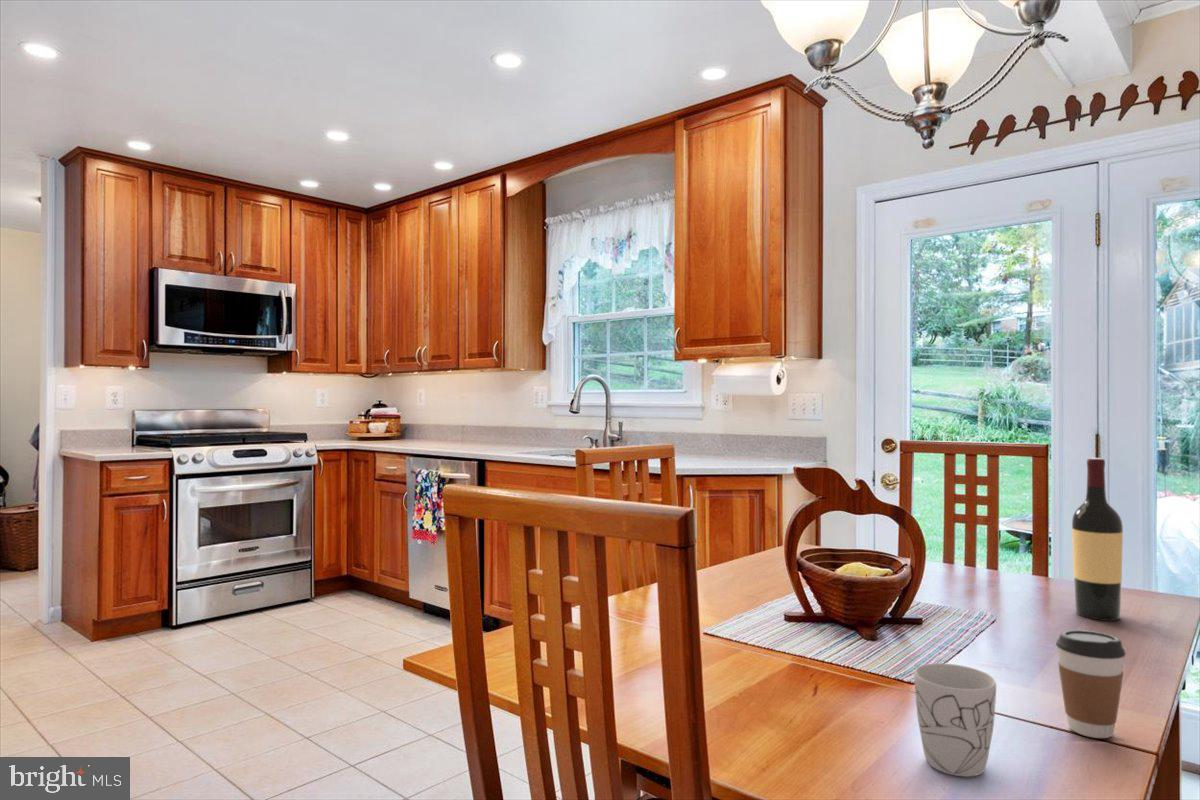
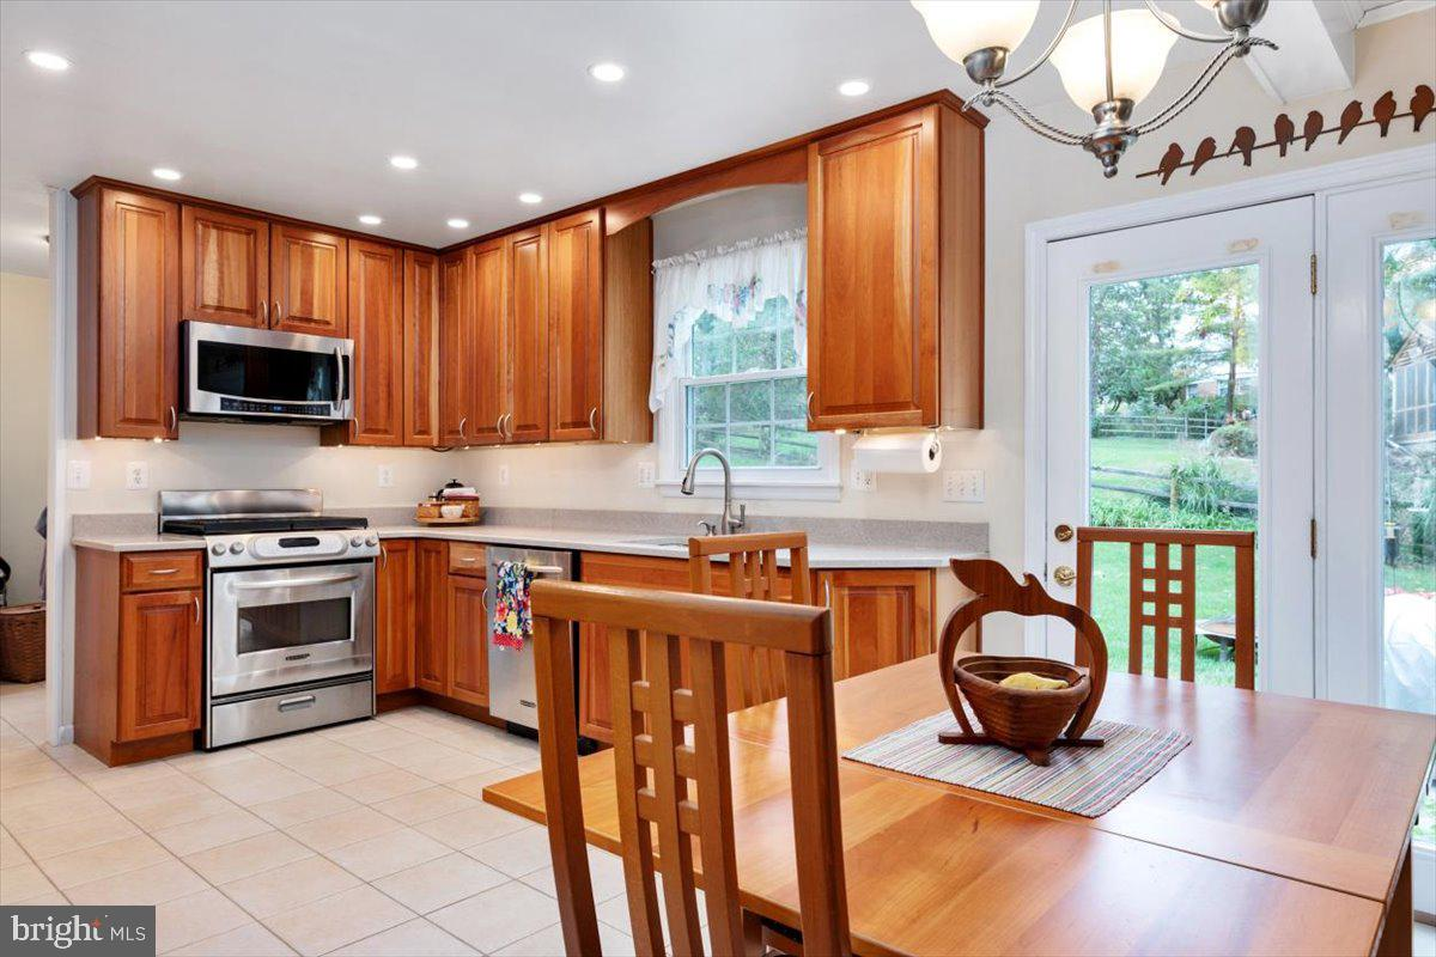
- wine bottle [1071,457,1124,622]
- mug [913,662,997,778]
- coffee cup [1055,629,1127,739]
